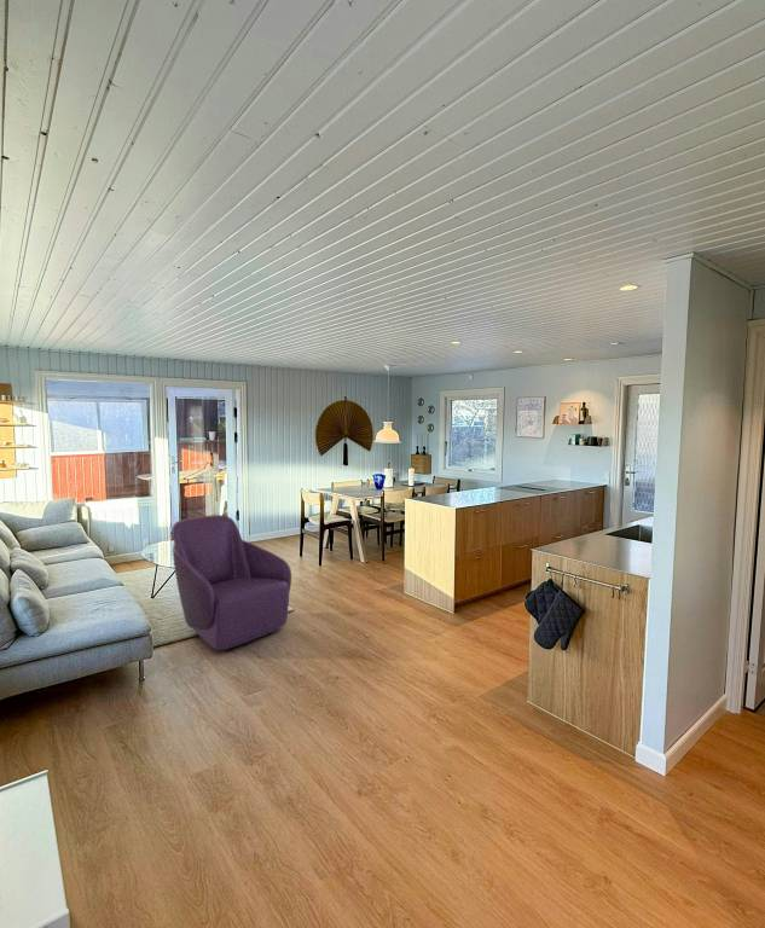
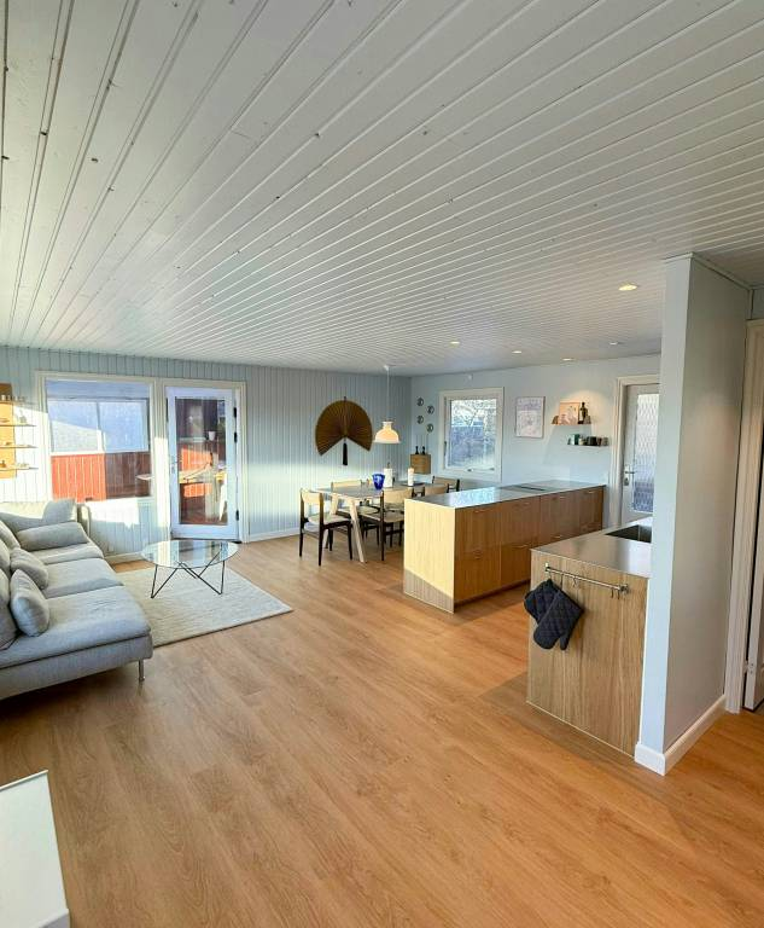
- armchair [170,515,292,652]
